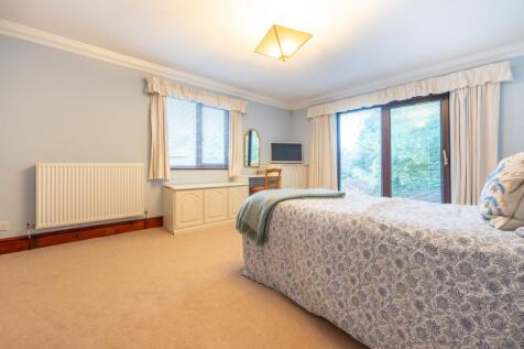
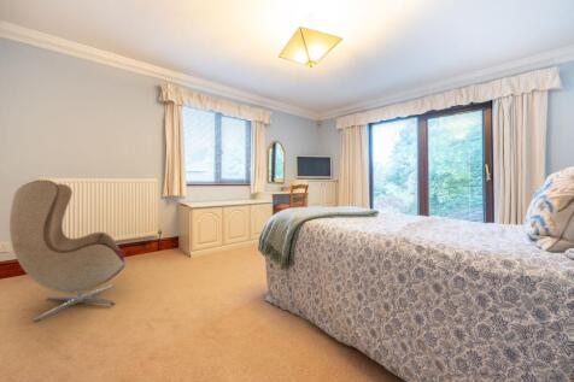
+ armchair [8,178,127,323]
